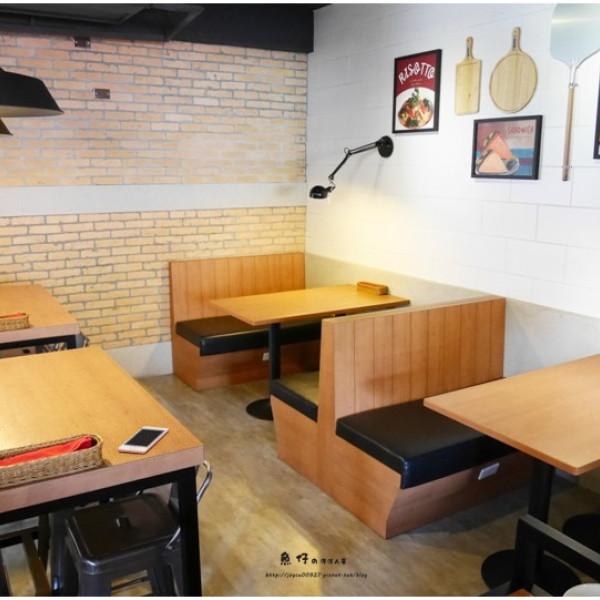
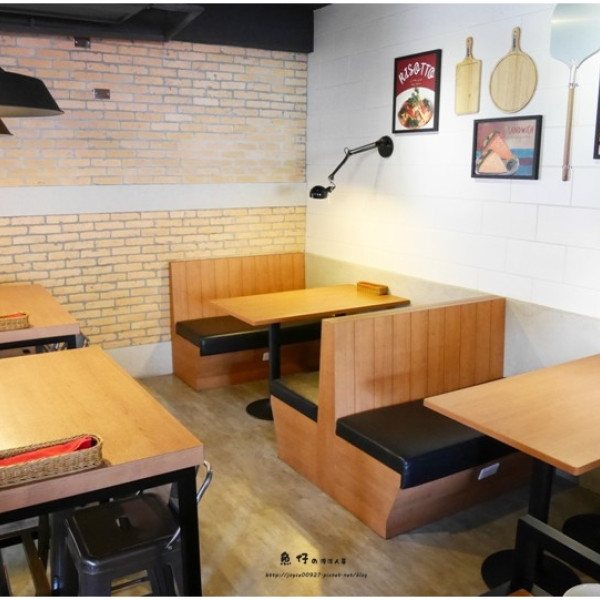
- cell phone [117,425,170,455]
